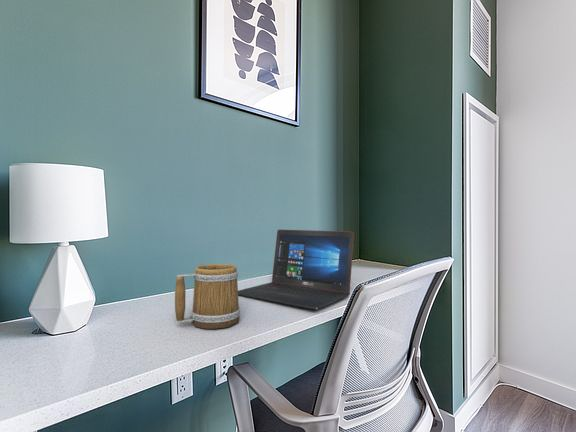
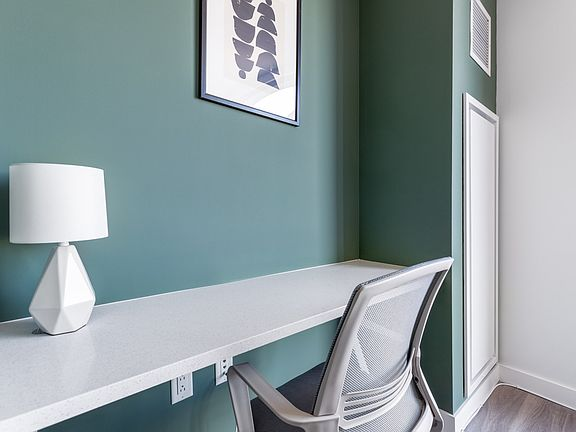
- laptop [238,229,355,310]
- mug [174,263,241,330]
